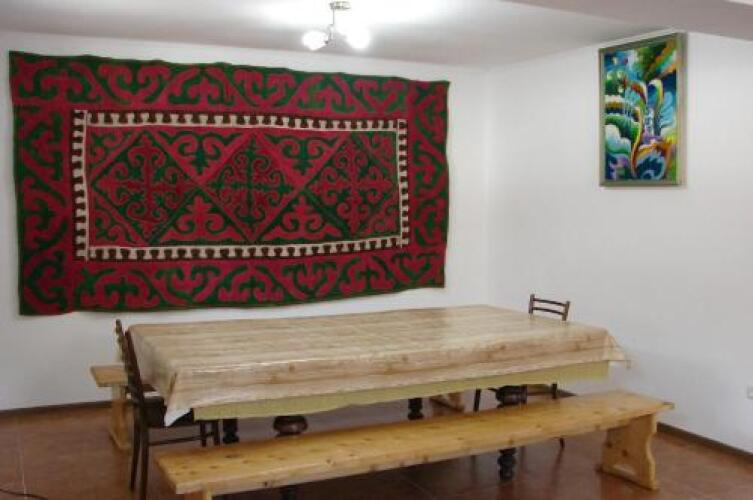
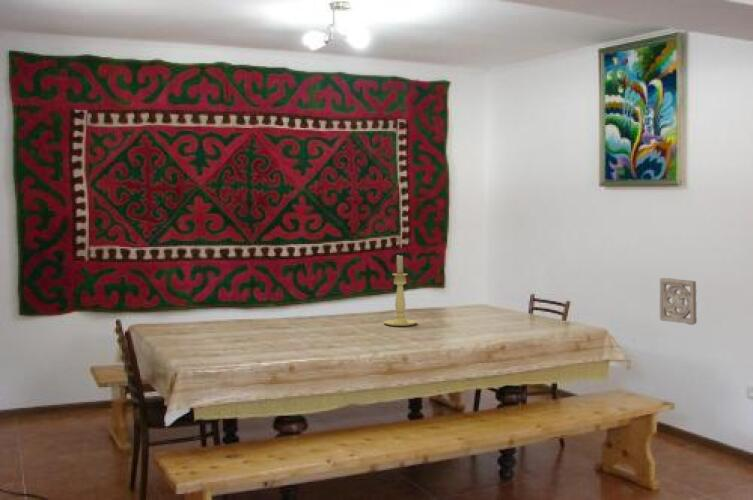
+ wall ornament [659,277,698,326]
+ candle holder [383,254,418,327]
